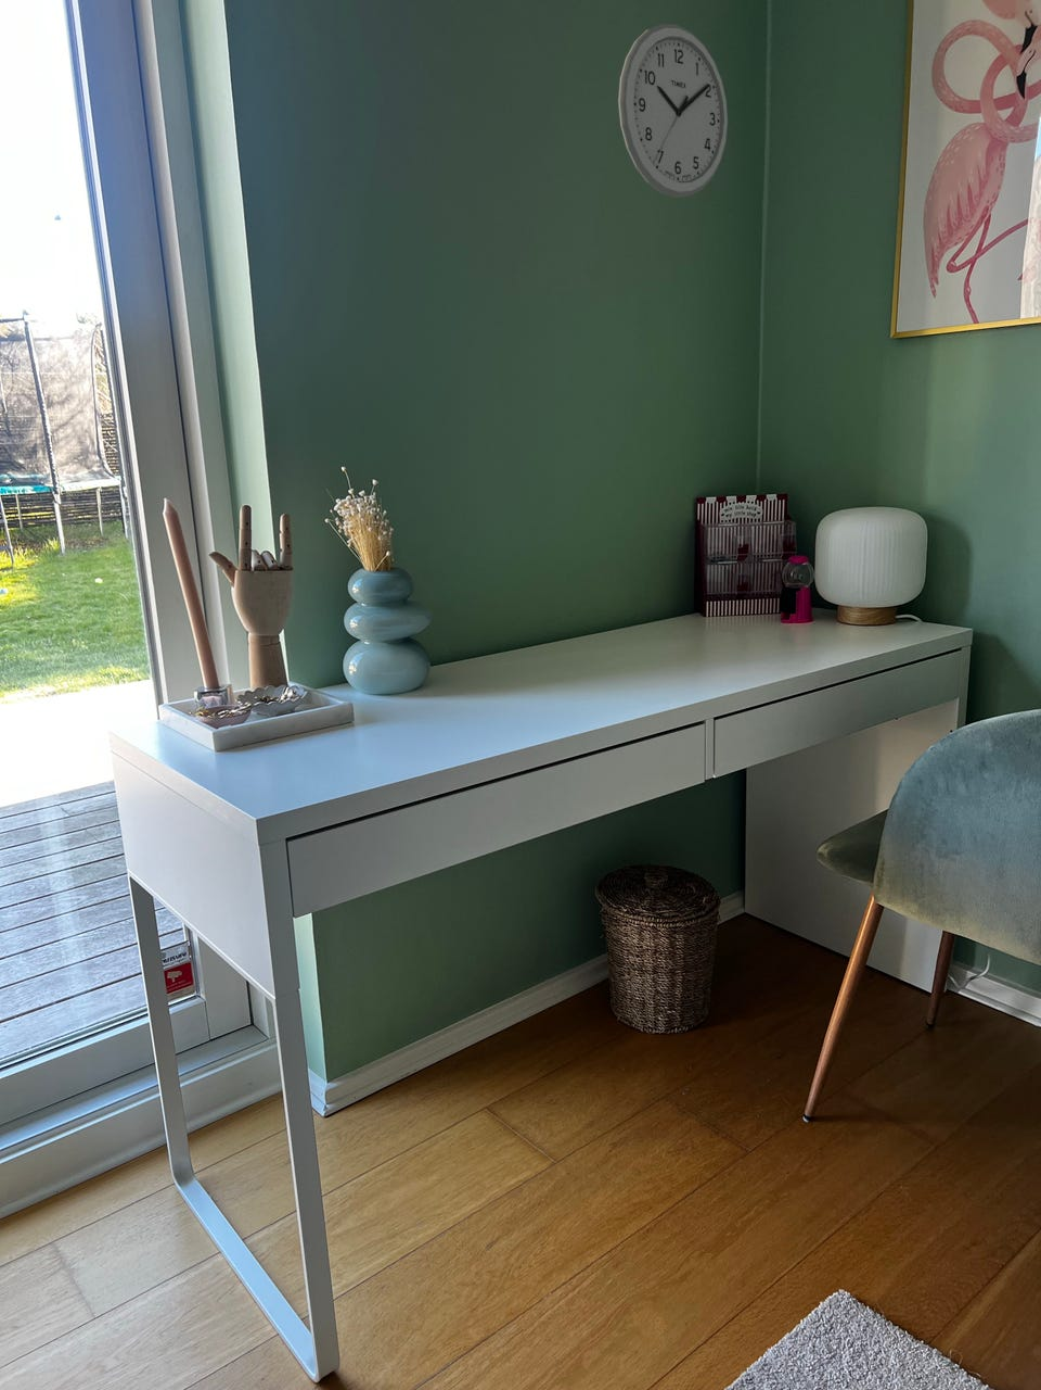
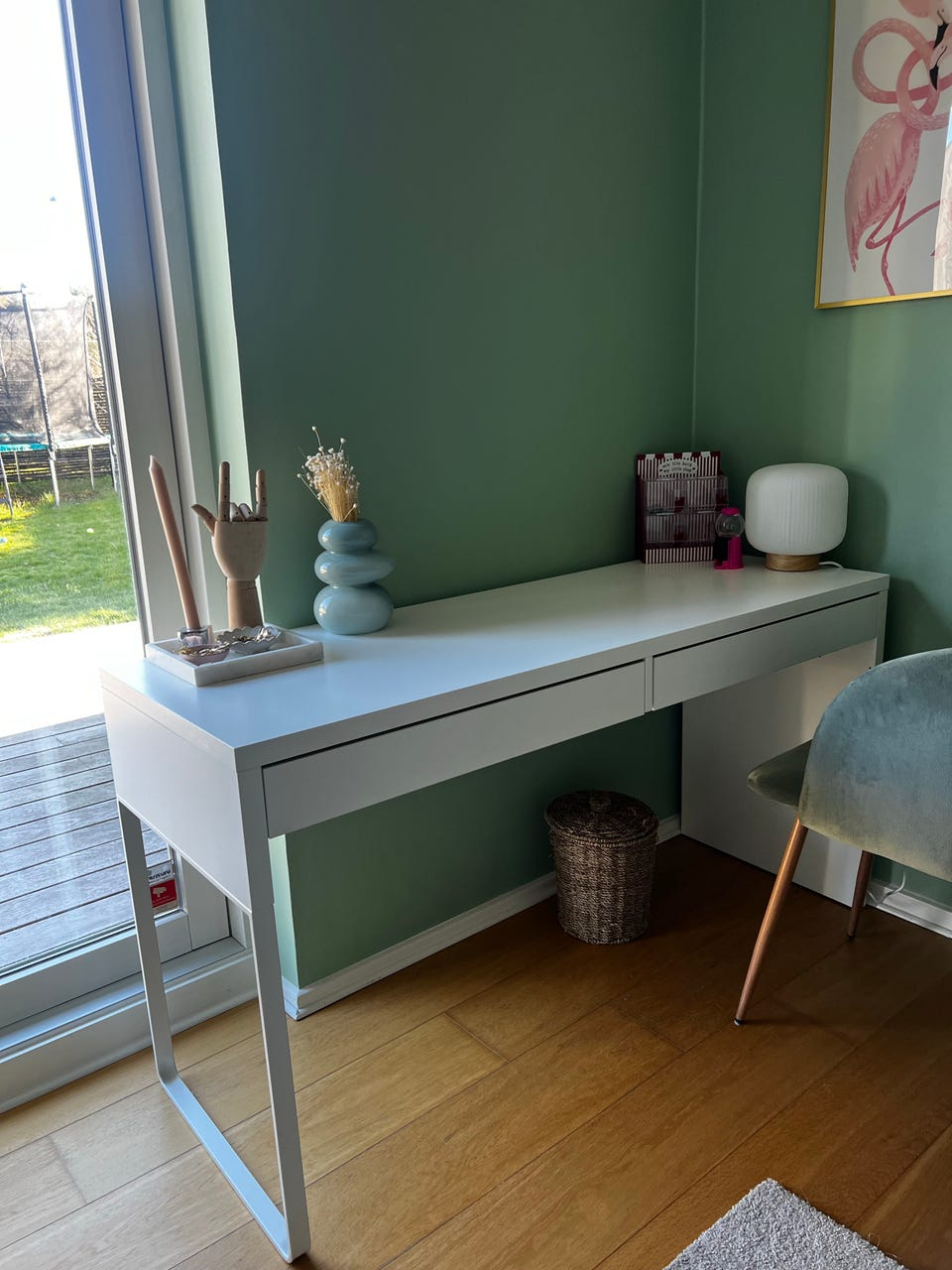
- wall clock [617,23,728,199]
